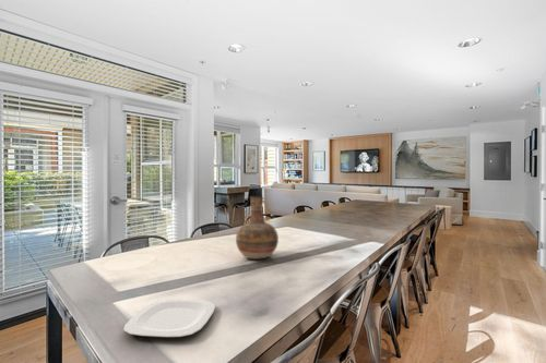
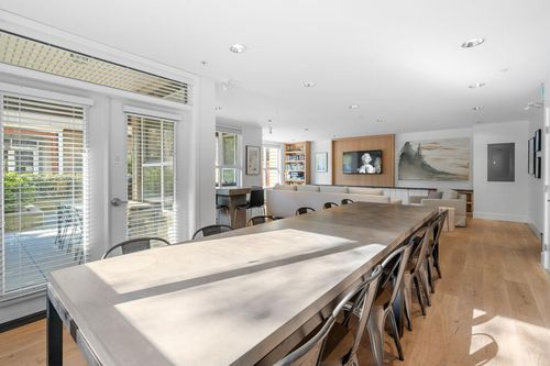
- plate [122,298,216,339]
- vase [235,195,280,261]
